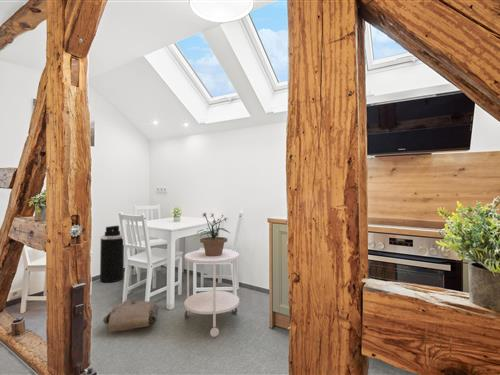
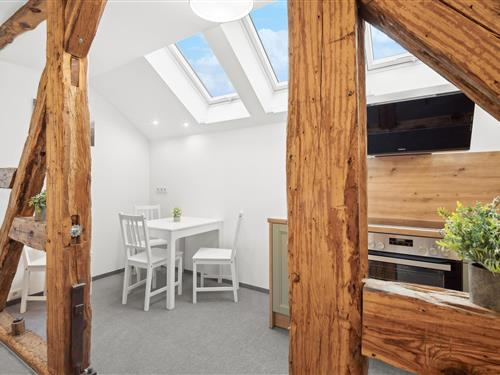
- trash can [99,225,125,283]
- side table [183,248,240,338]
- potted plant [196,211,231,256]
- bag [102,299,160,333]
